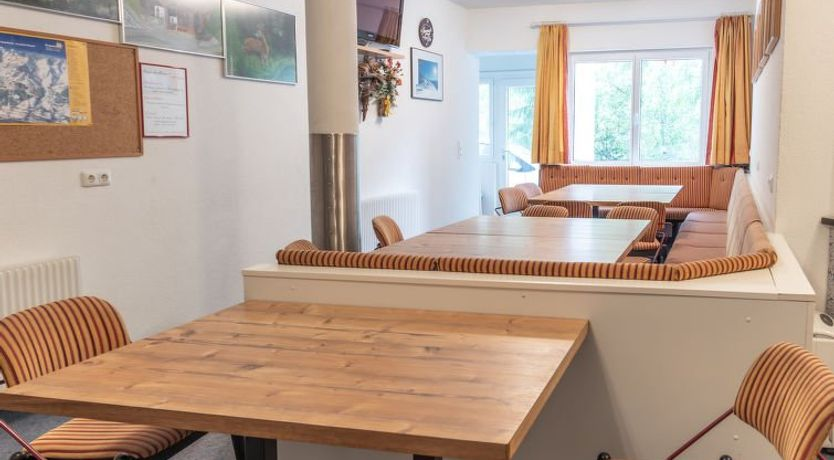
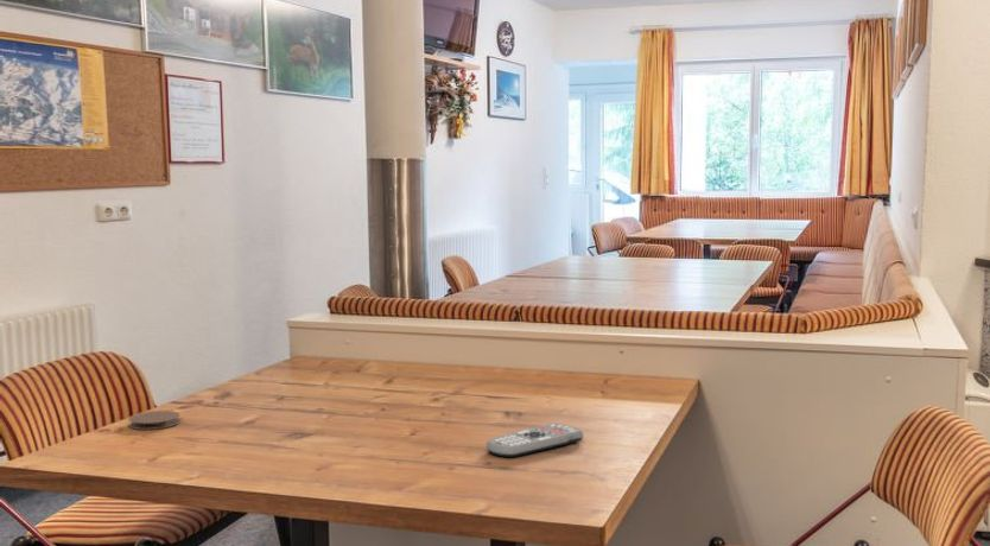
+ coaster [127,410,182,431]
+ remote control [486,421,584,458]
